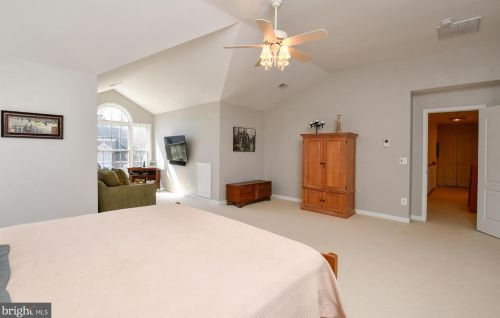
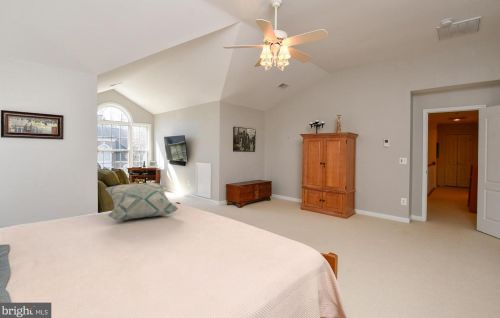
+ decorative pillow [105,182,179,221]
